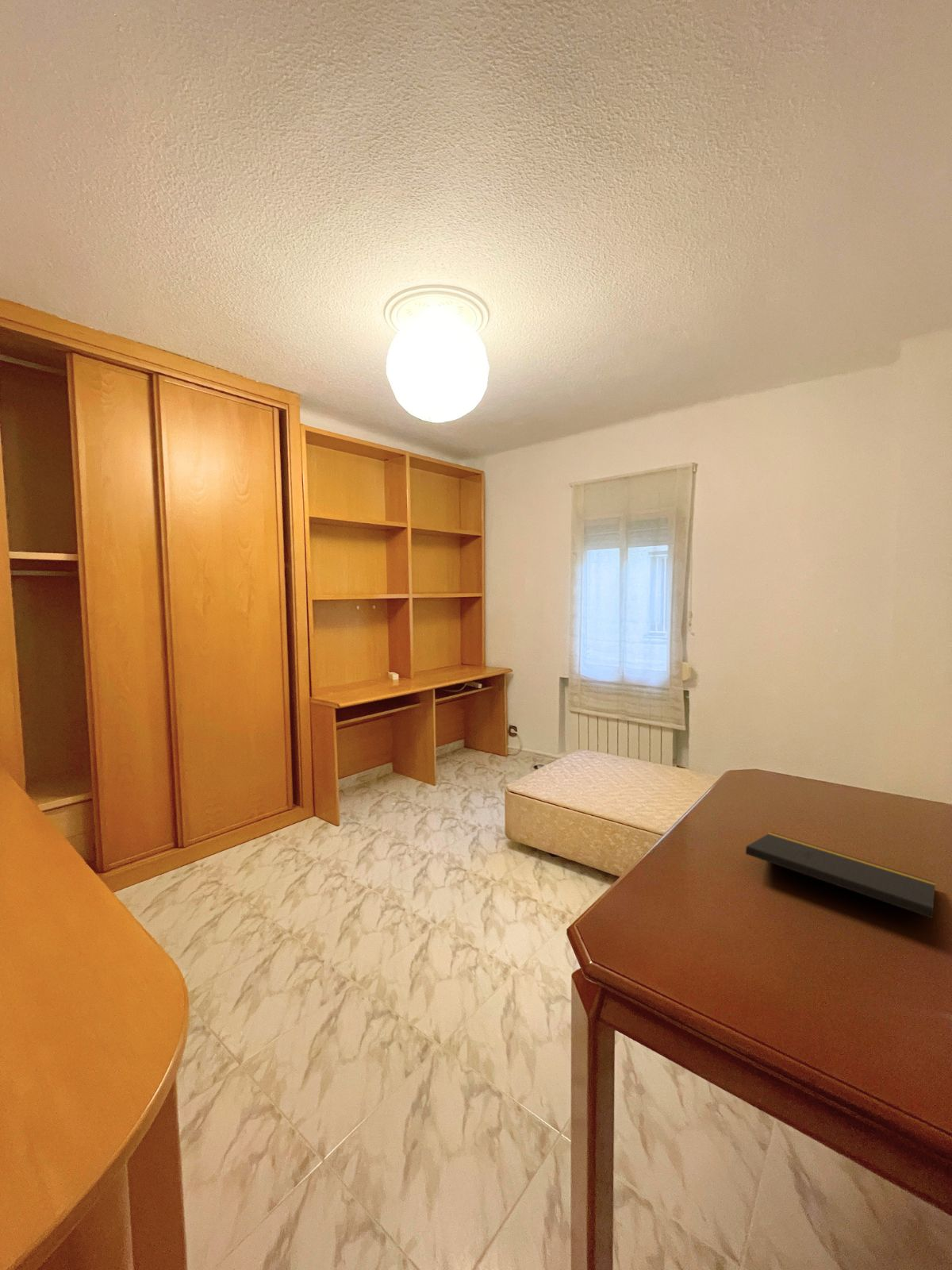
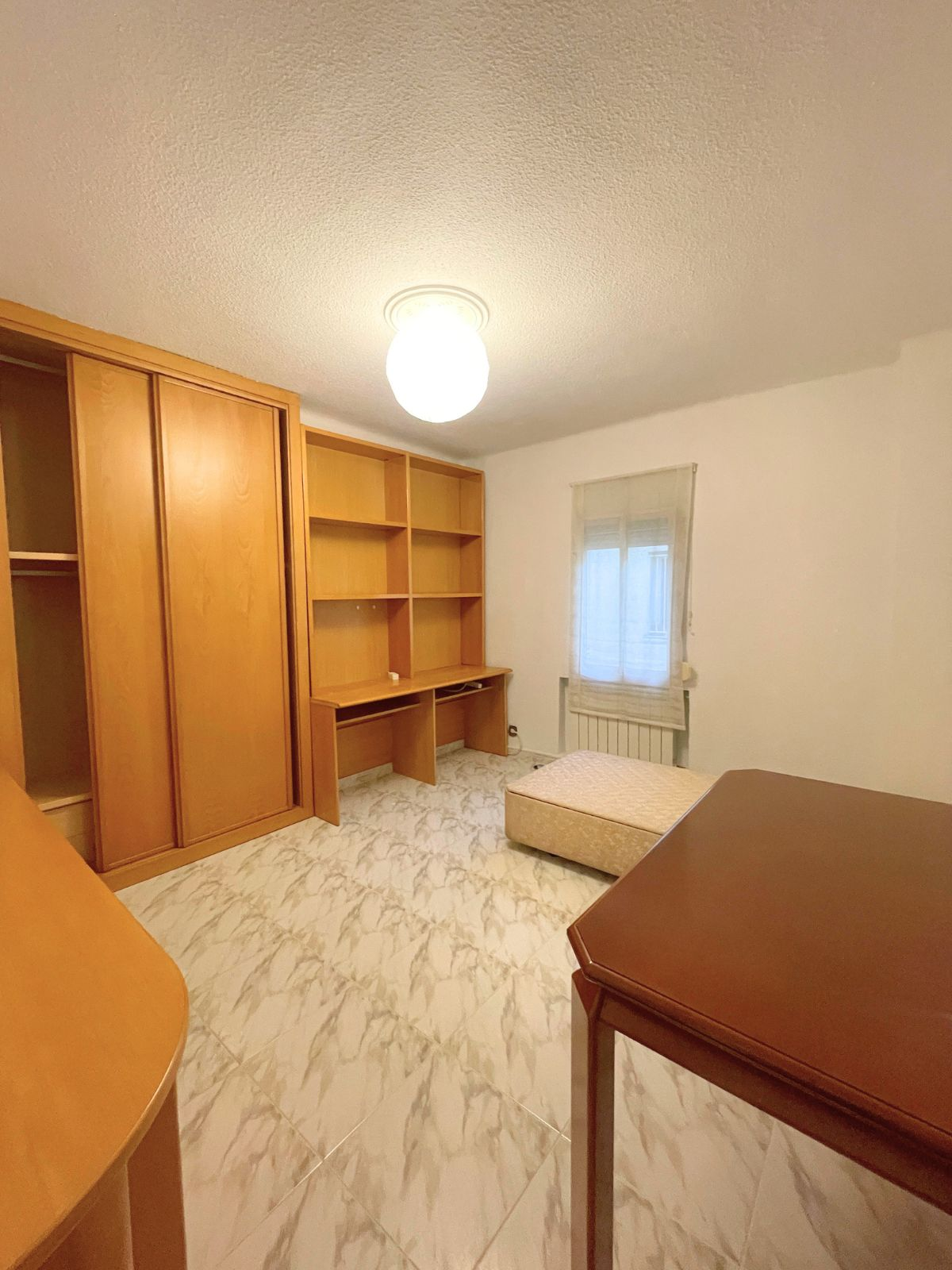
- notepad [745,831,939,943]
